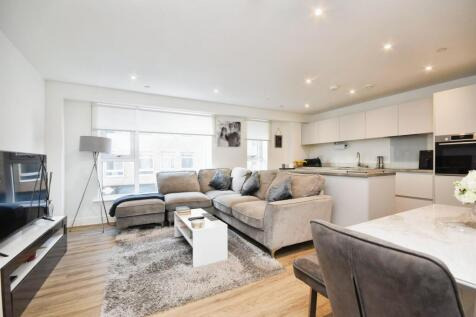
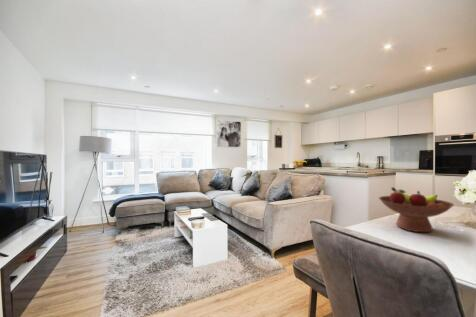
+ fruit bowl [378,186,455,233]
